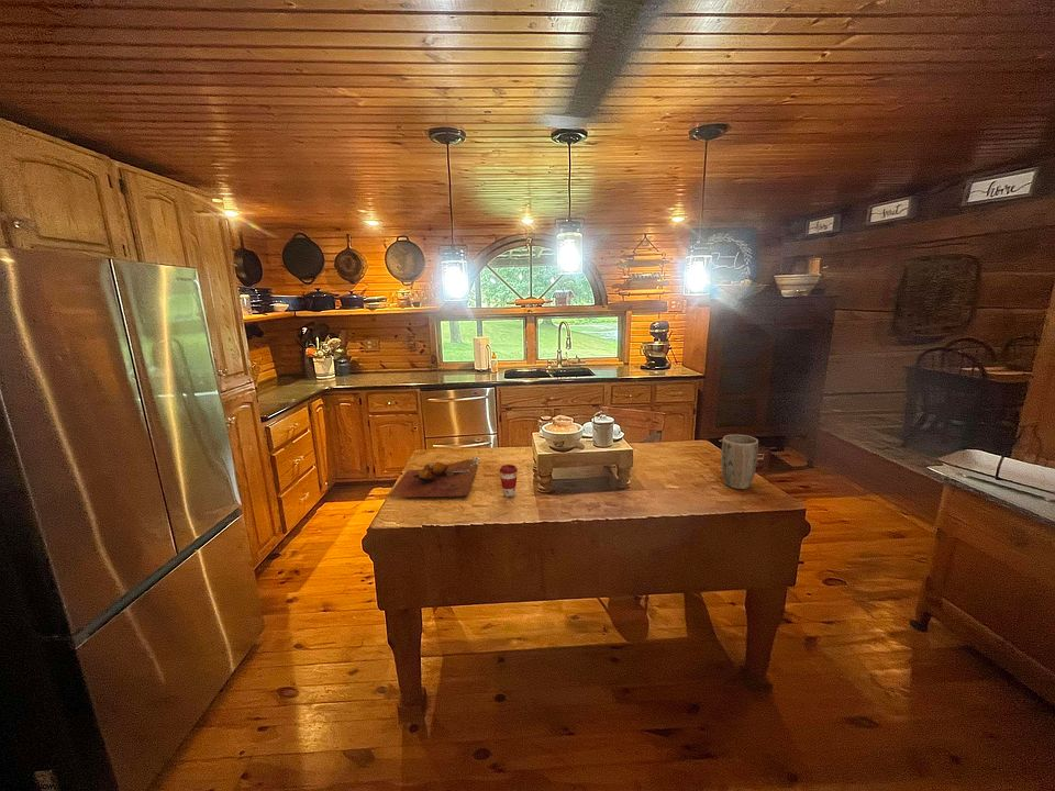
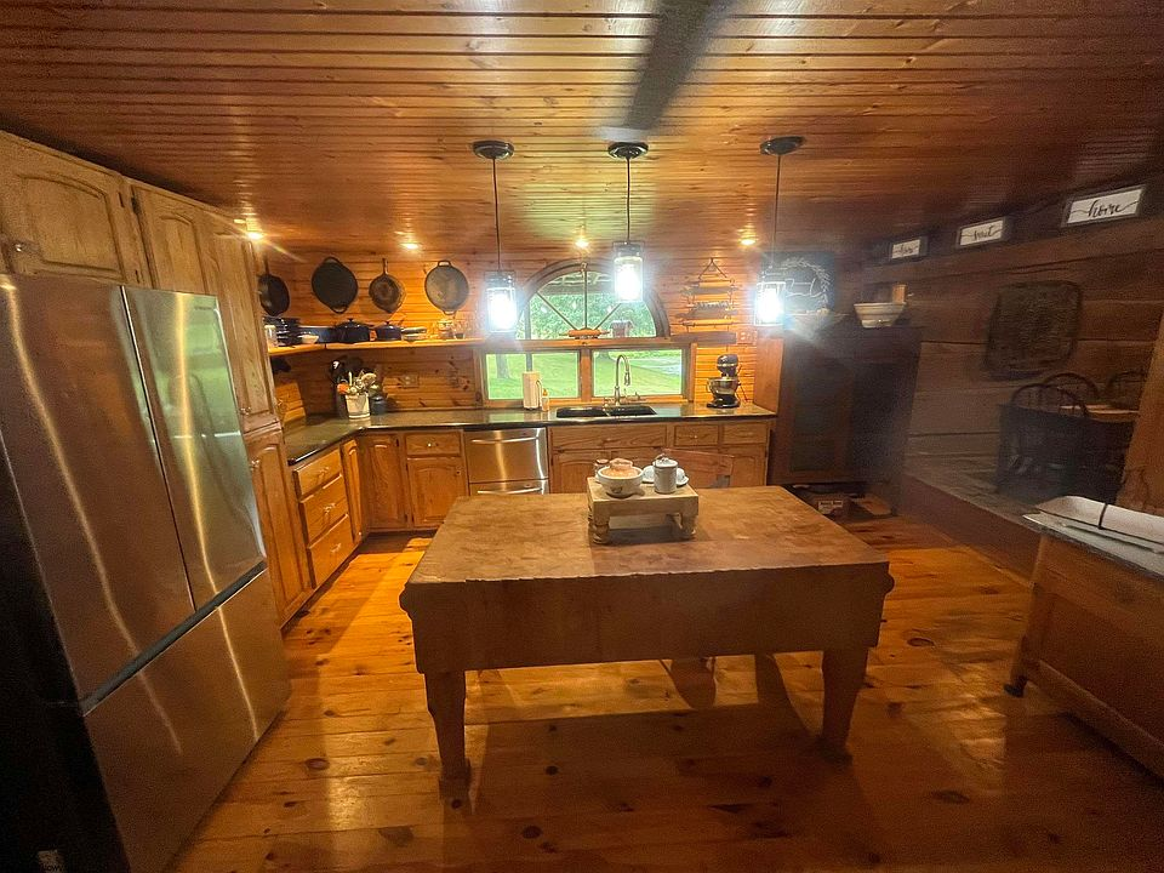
- plant pot [720,434,759,490]
- coffee cup [499,464,519,498]
- cutting board [387,457,481,499]
